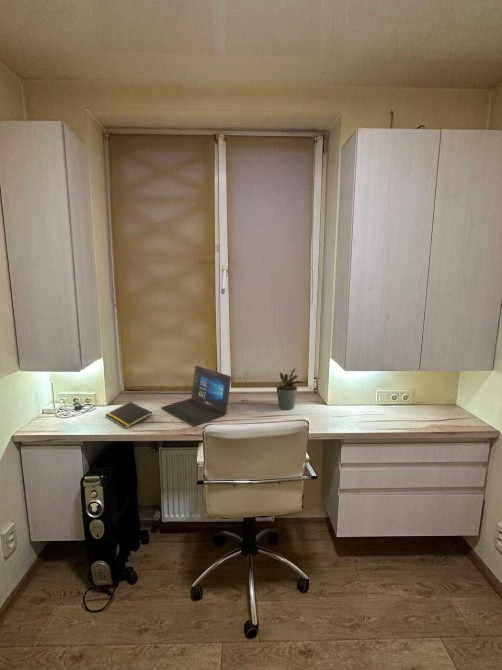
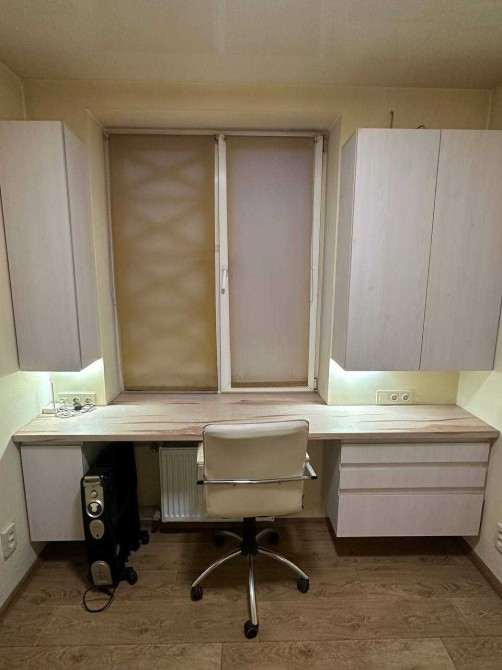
- potted plant [275,368,304,411]
- notepad [104,401,153,430]
- laptop [160,365,232,427]
